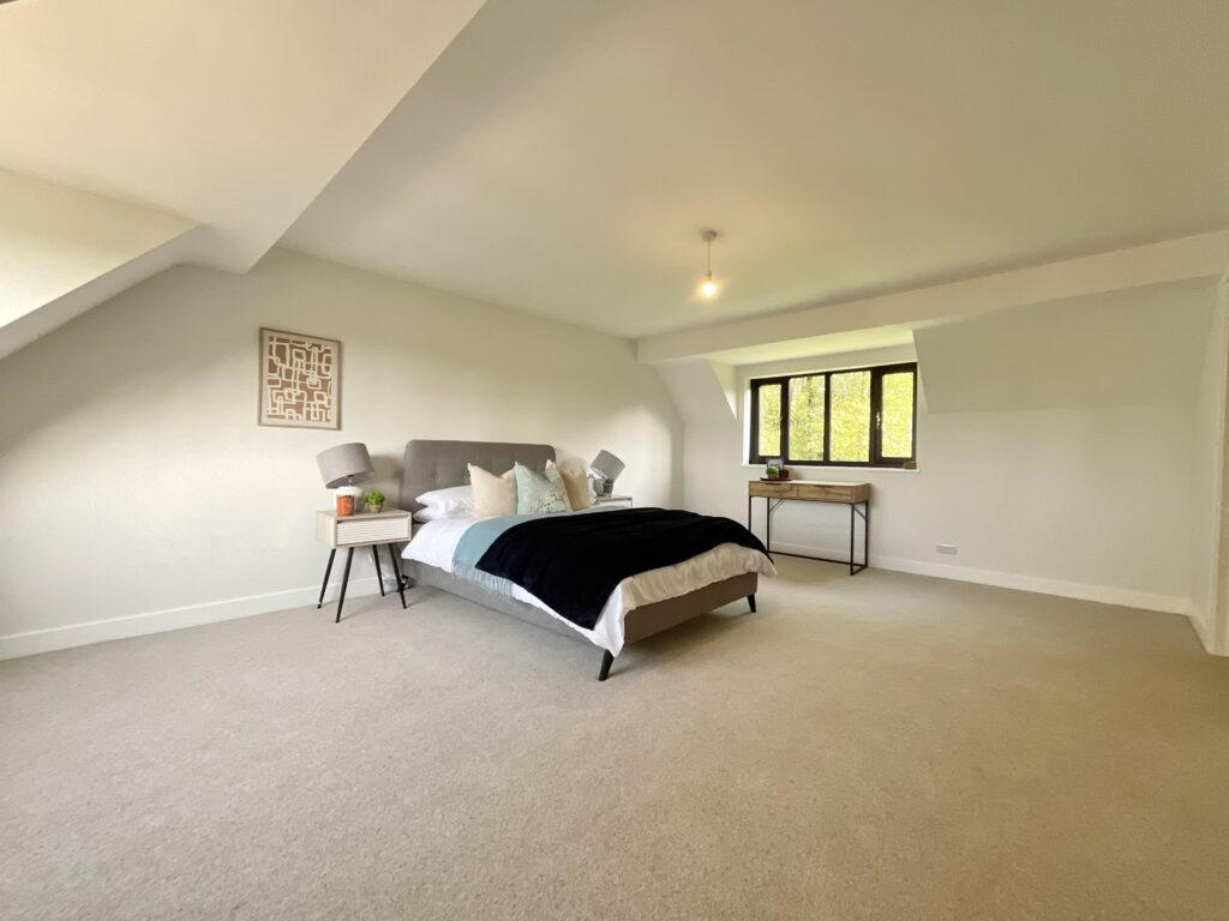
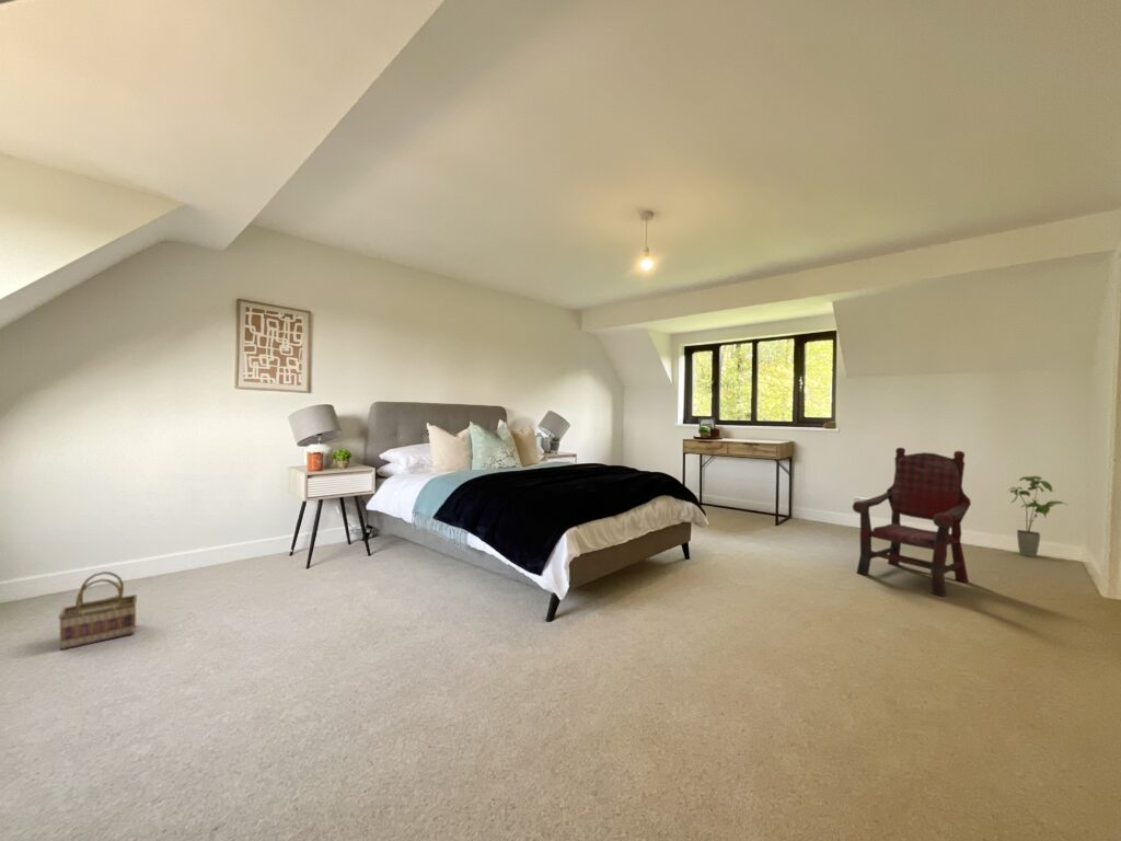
+ house plant [1006,475,1070,558]
+ armchair [852,447,972,598]
+ basket [57,571,138,650]
